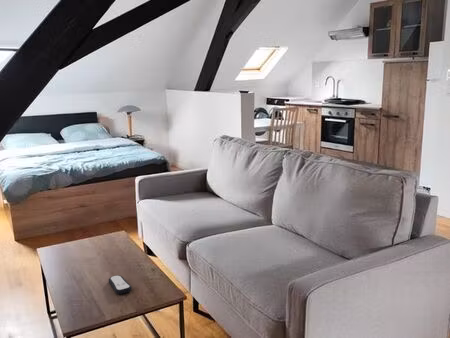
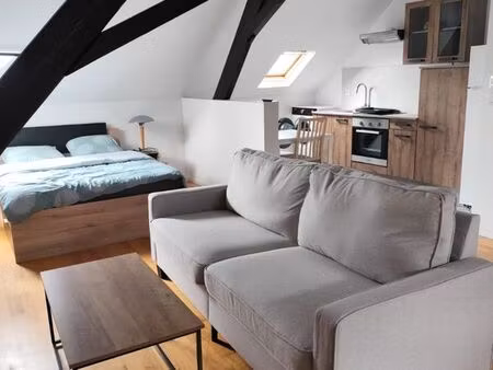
- remote control [108,274,133,295]
